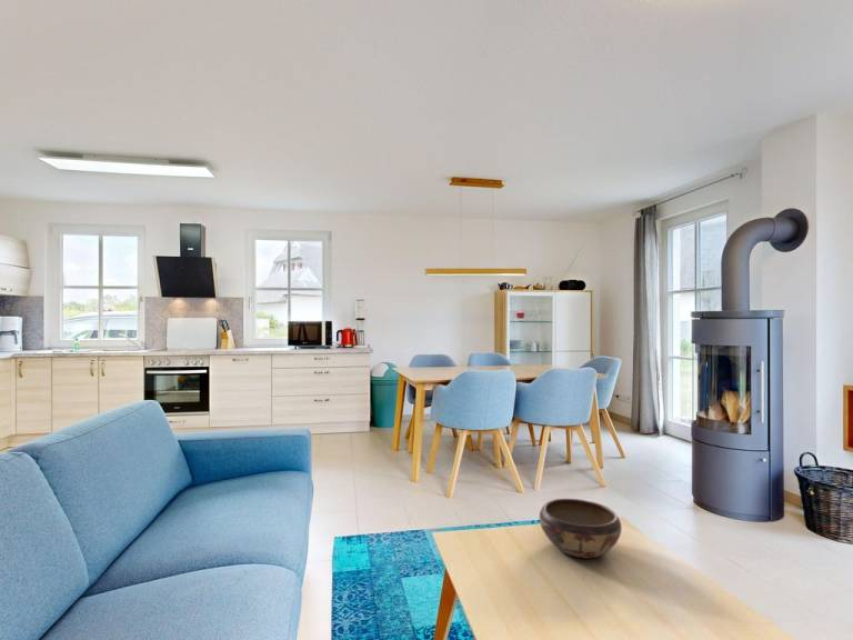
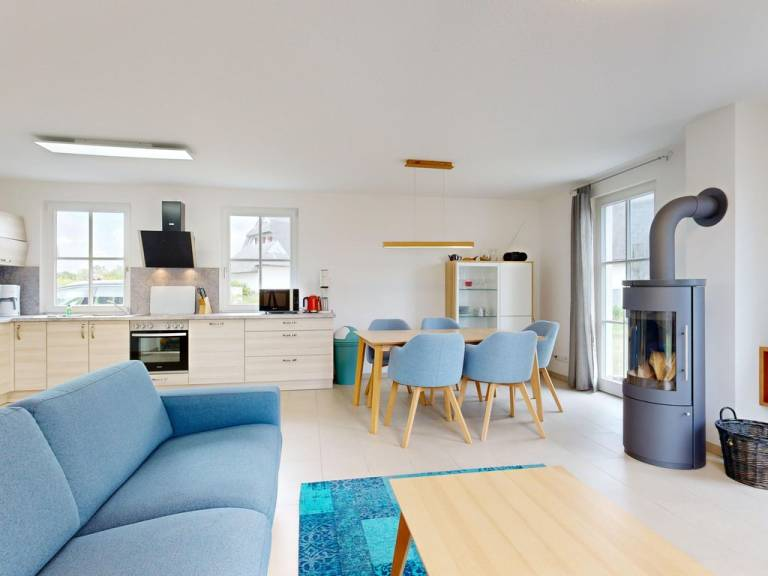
- decorative bowl [538,498,623,560]
